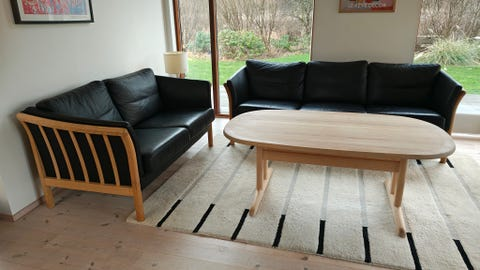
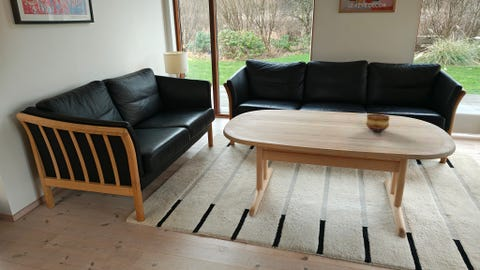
+ bowl [365,113,390,133]
